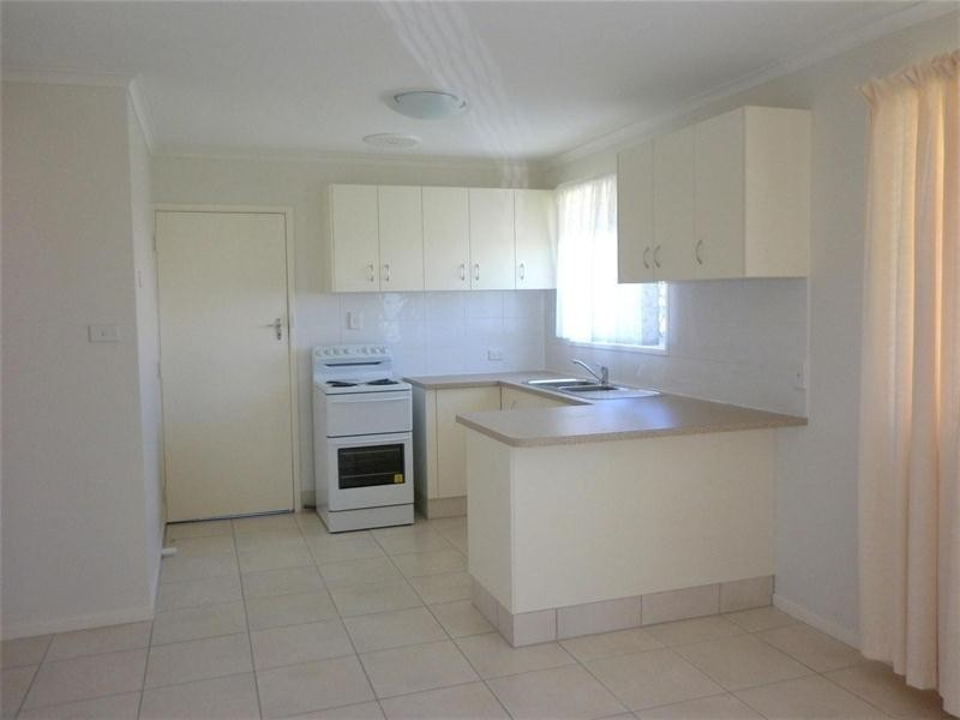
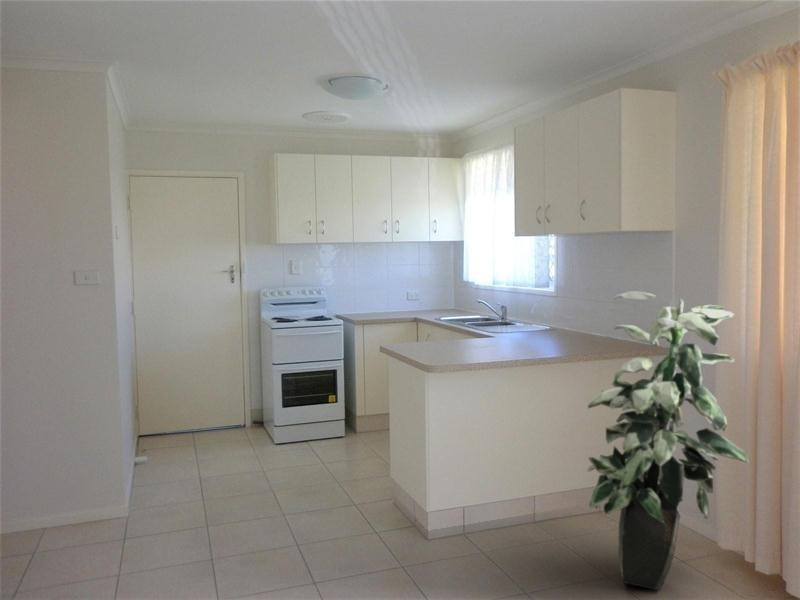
+ indoor plant [586,291,750,592]
